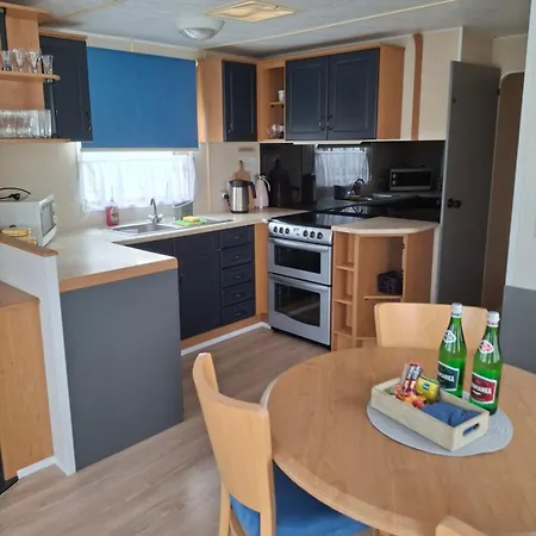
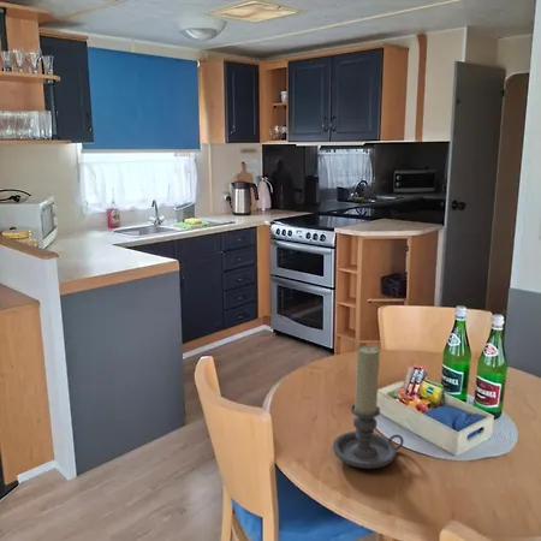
+ candle holder [332,344,405,470]
